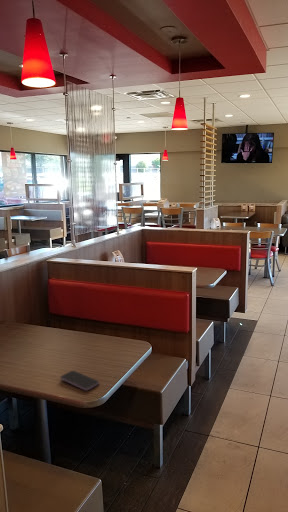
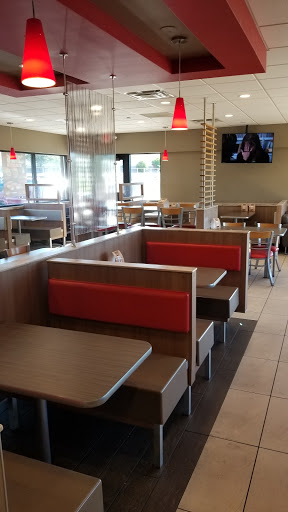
- smartphone [59,370,100,391]
